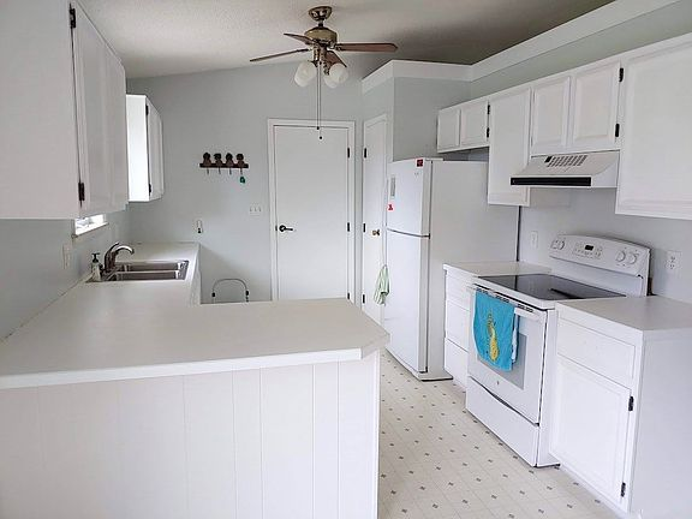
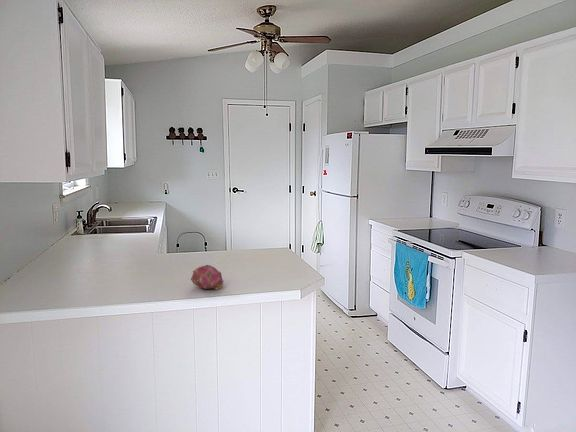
+ fruit [190,264,224,291]
